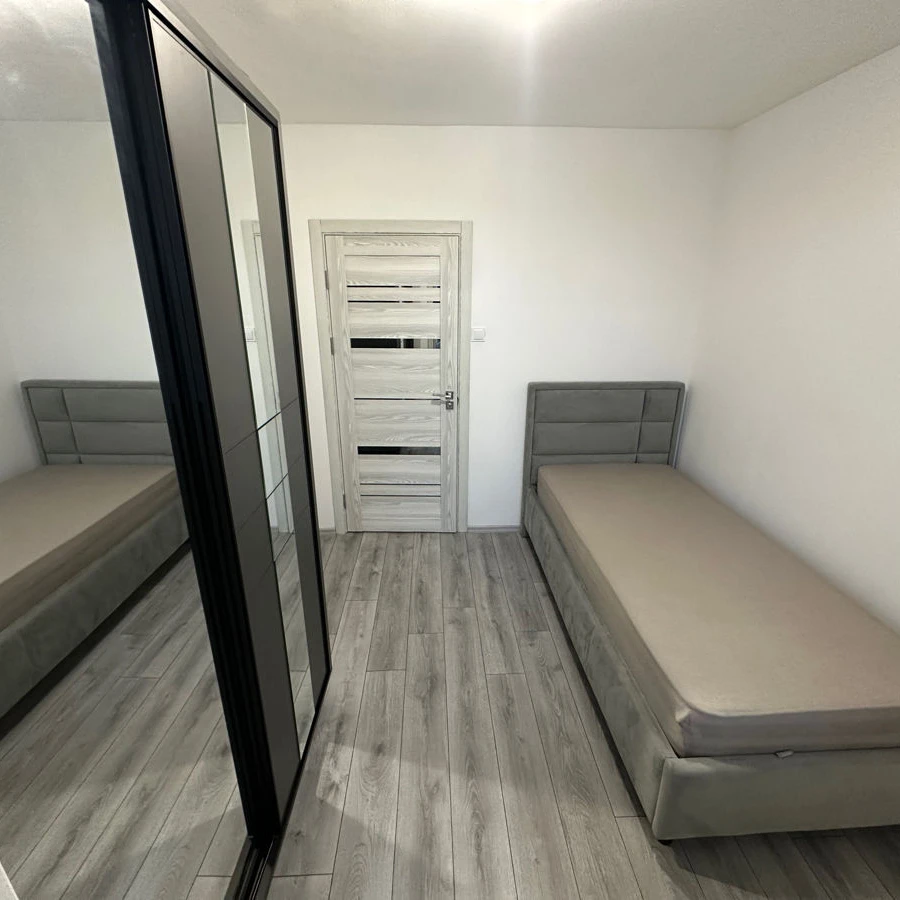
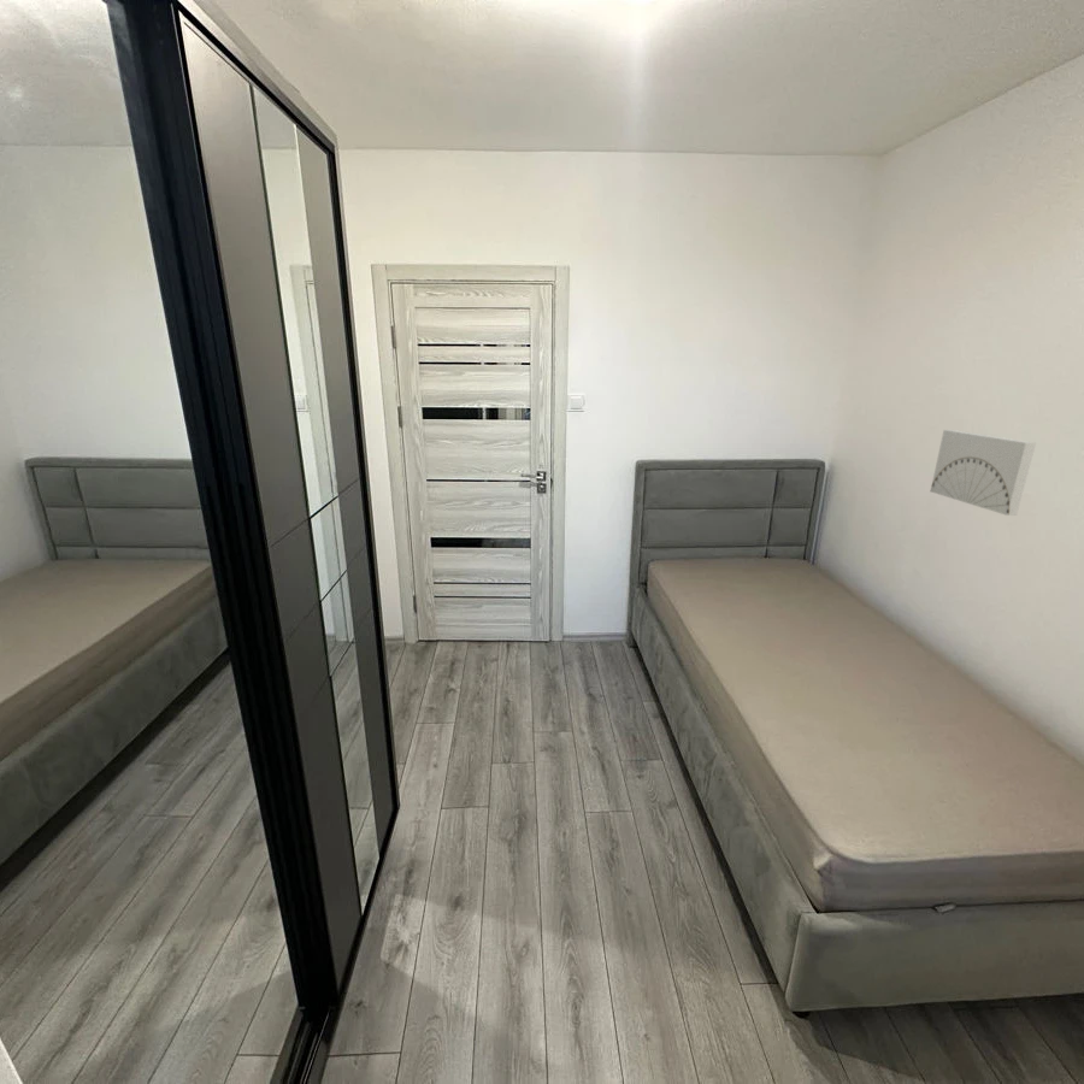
+ wall art [930,429,1037,517]
